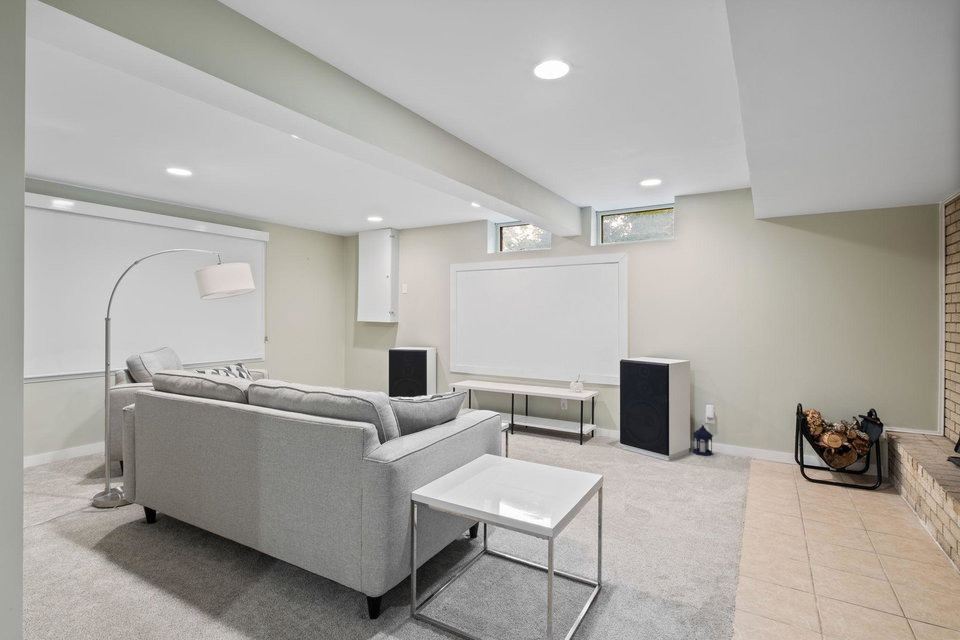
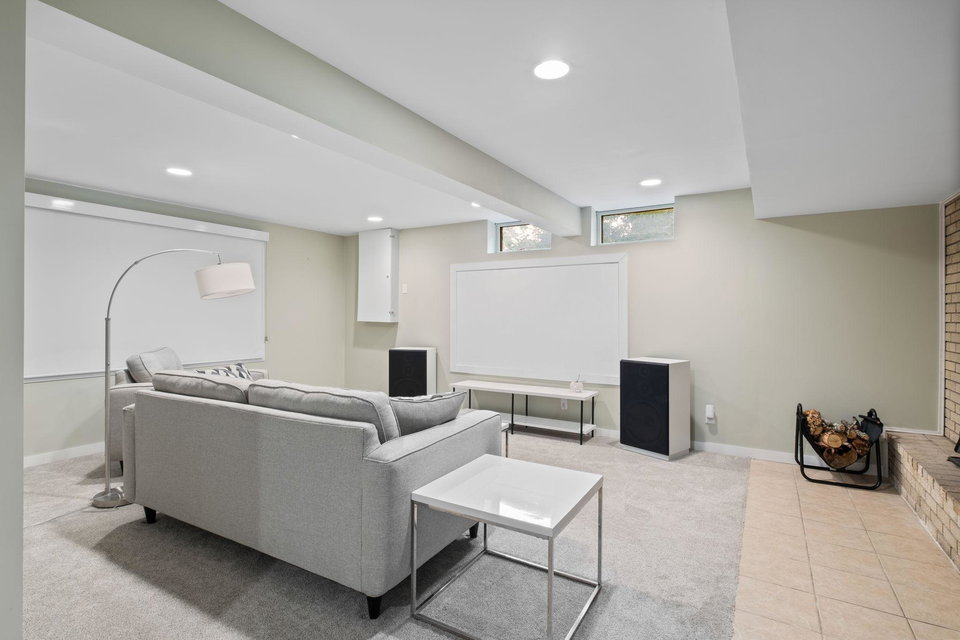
- lantern [691,420,714,457]
